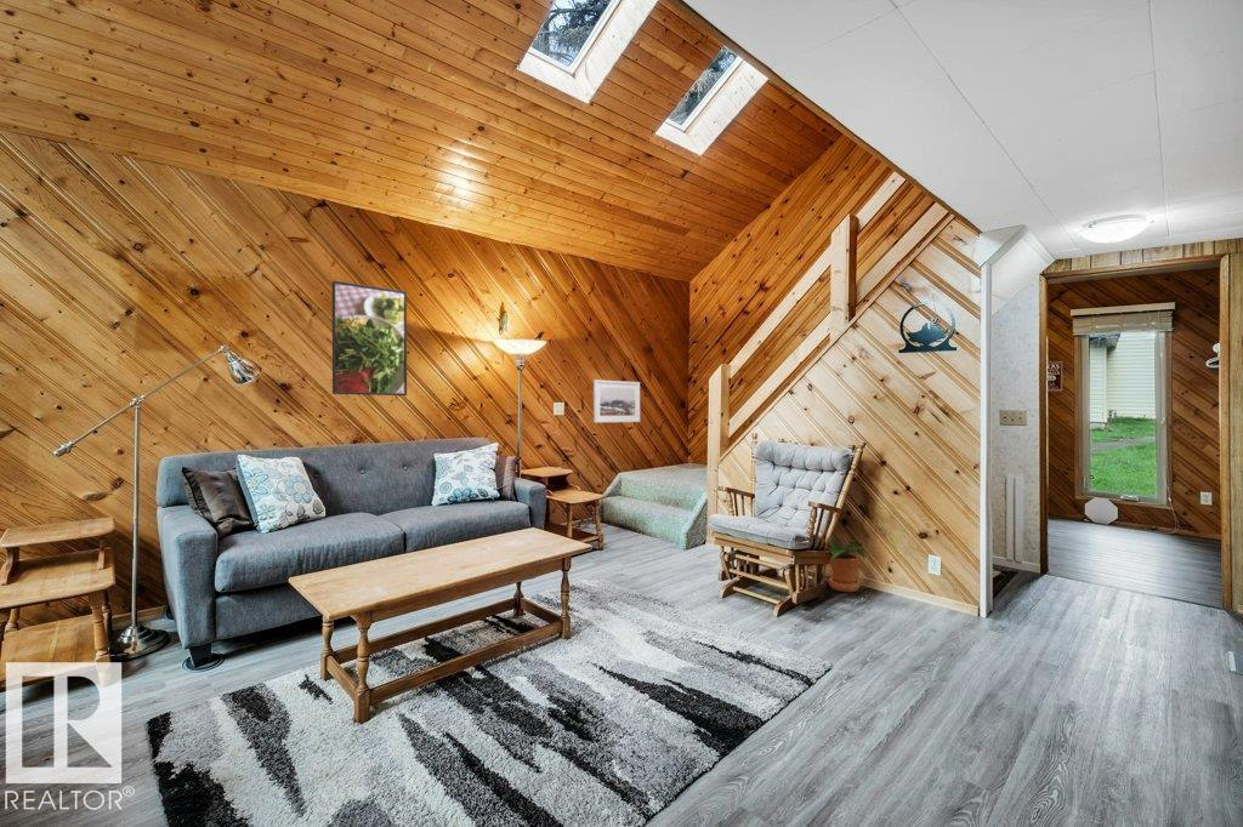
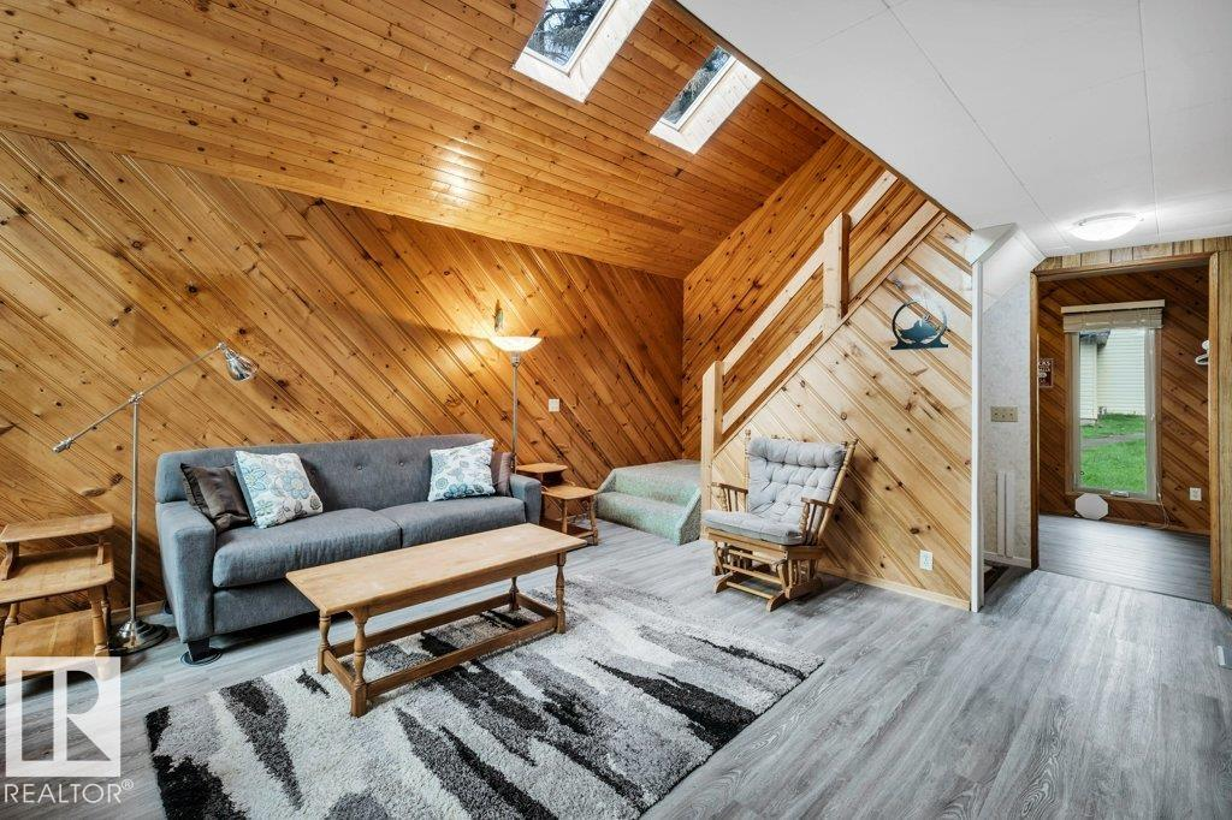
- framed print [331,280,408,397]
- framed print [592,378,641,424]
- potted plant [828,538,867,593]
